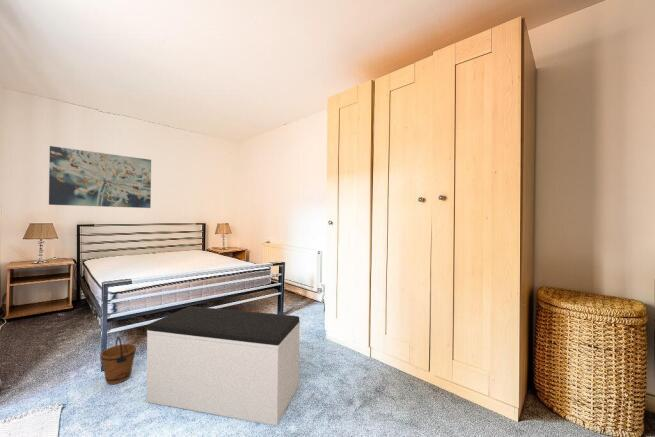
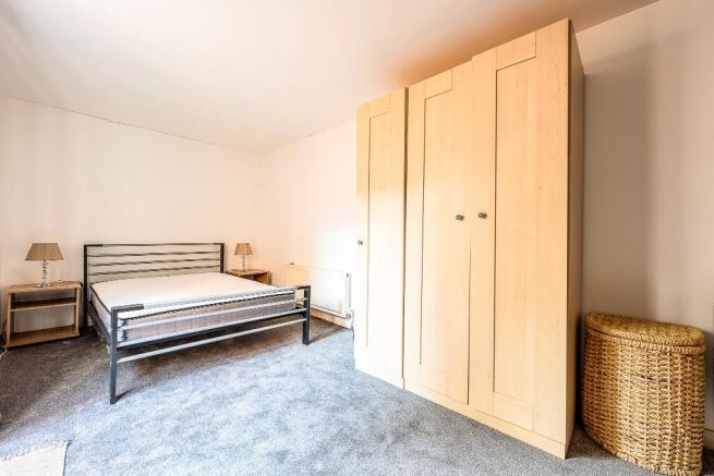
- bench [145,305,301,427]
- wall art [48,145,152,209]
- bucket [100,336,137,385]
